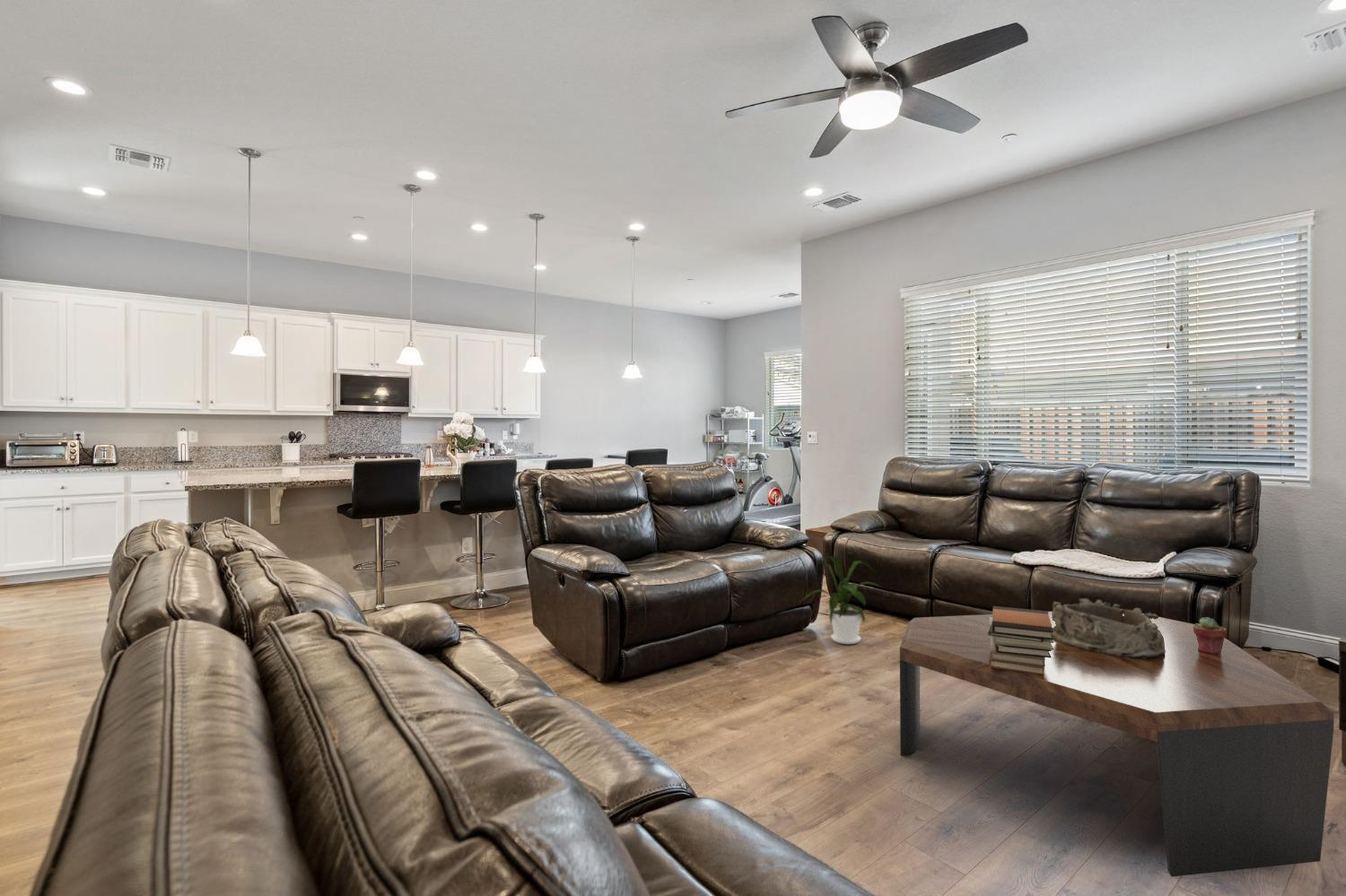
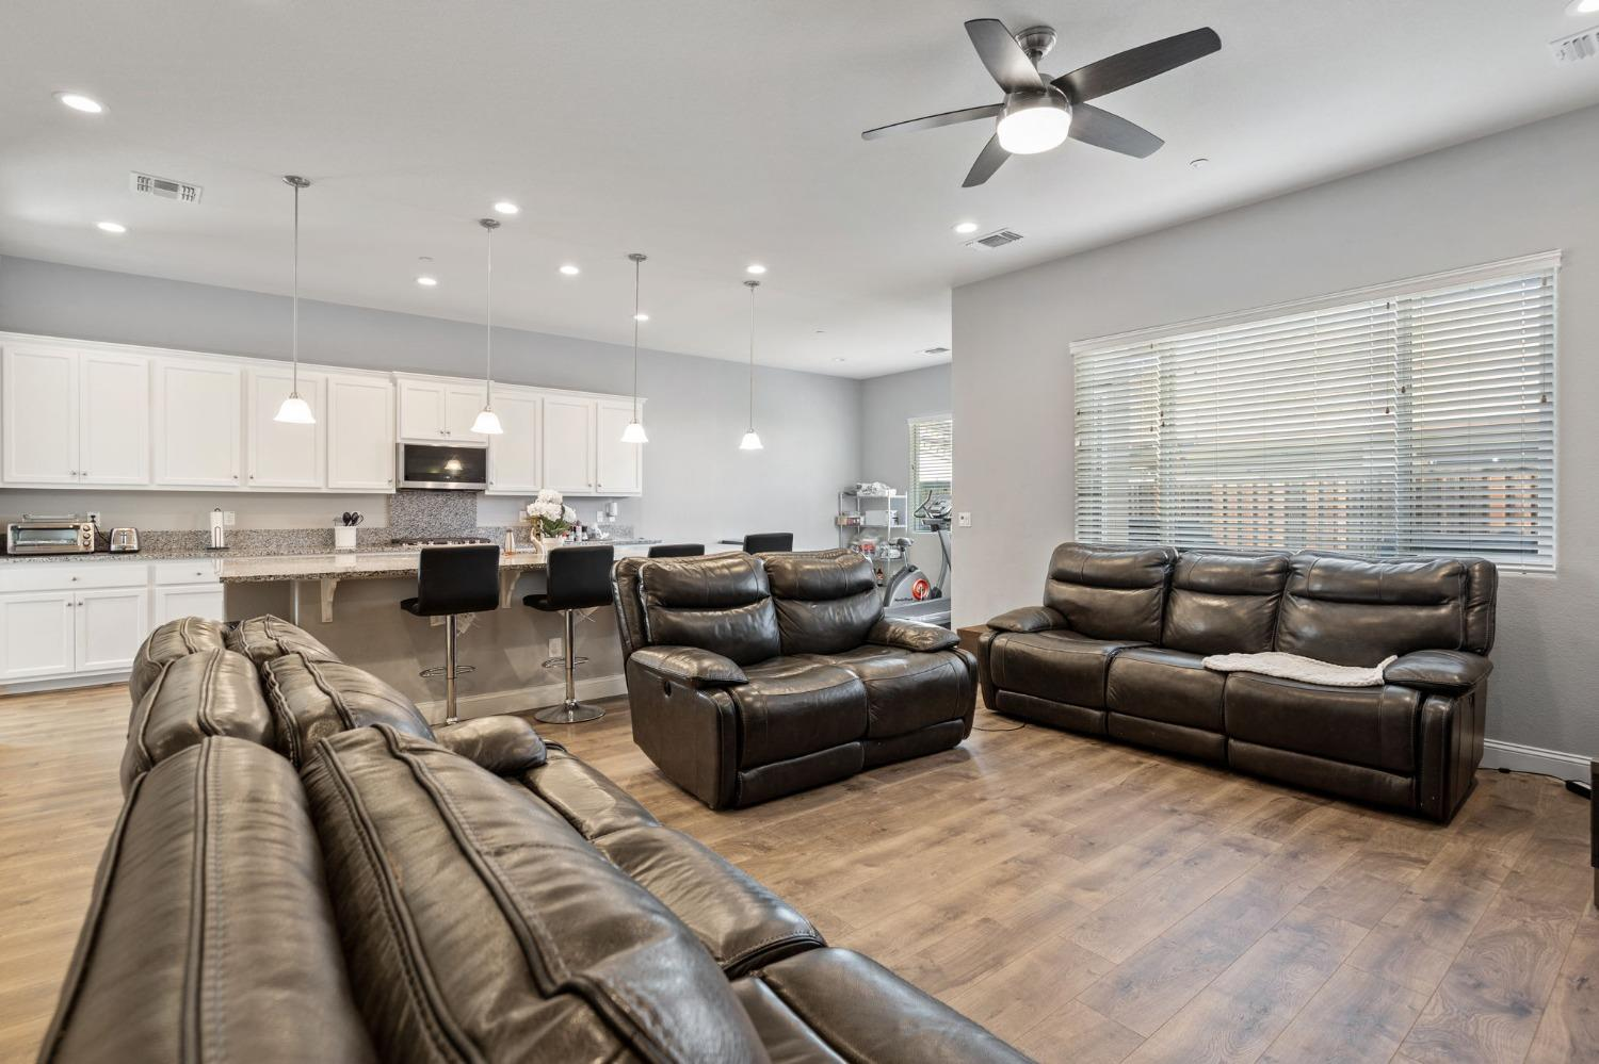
- coffee table [899,608,1335,877]
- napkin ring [1052,597,1166,658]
- house plant [800,556,882,645]
- book stack [988,605,1054,675]
- potted succulent [1193,616,1228,655]
